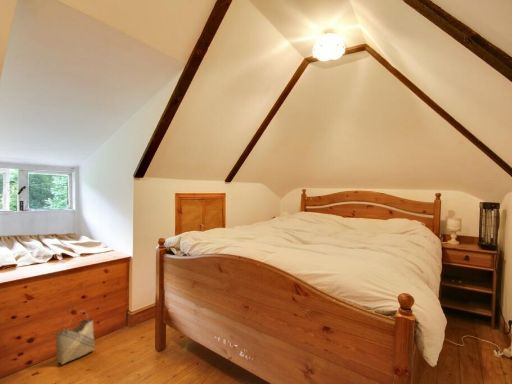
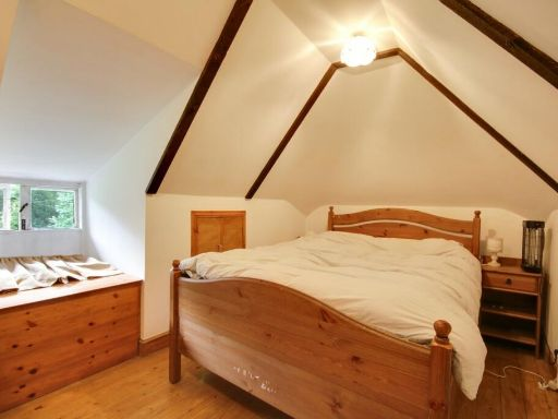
- woven basket [54,306,96,366]
